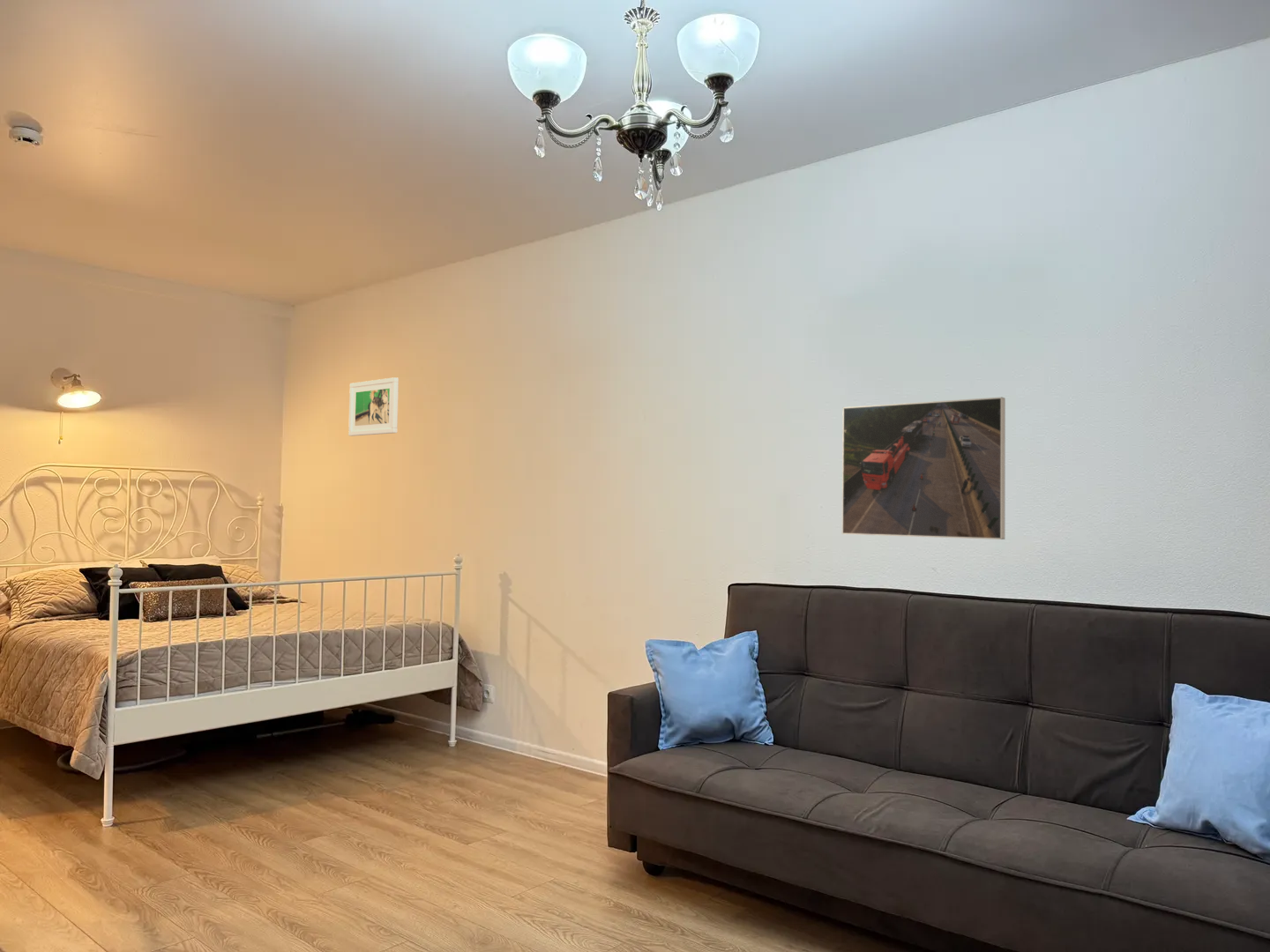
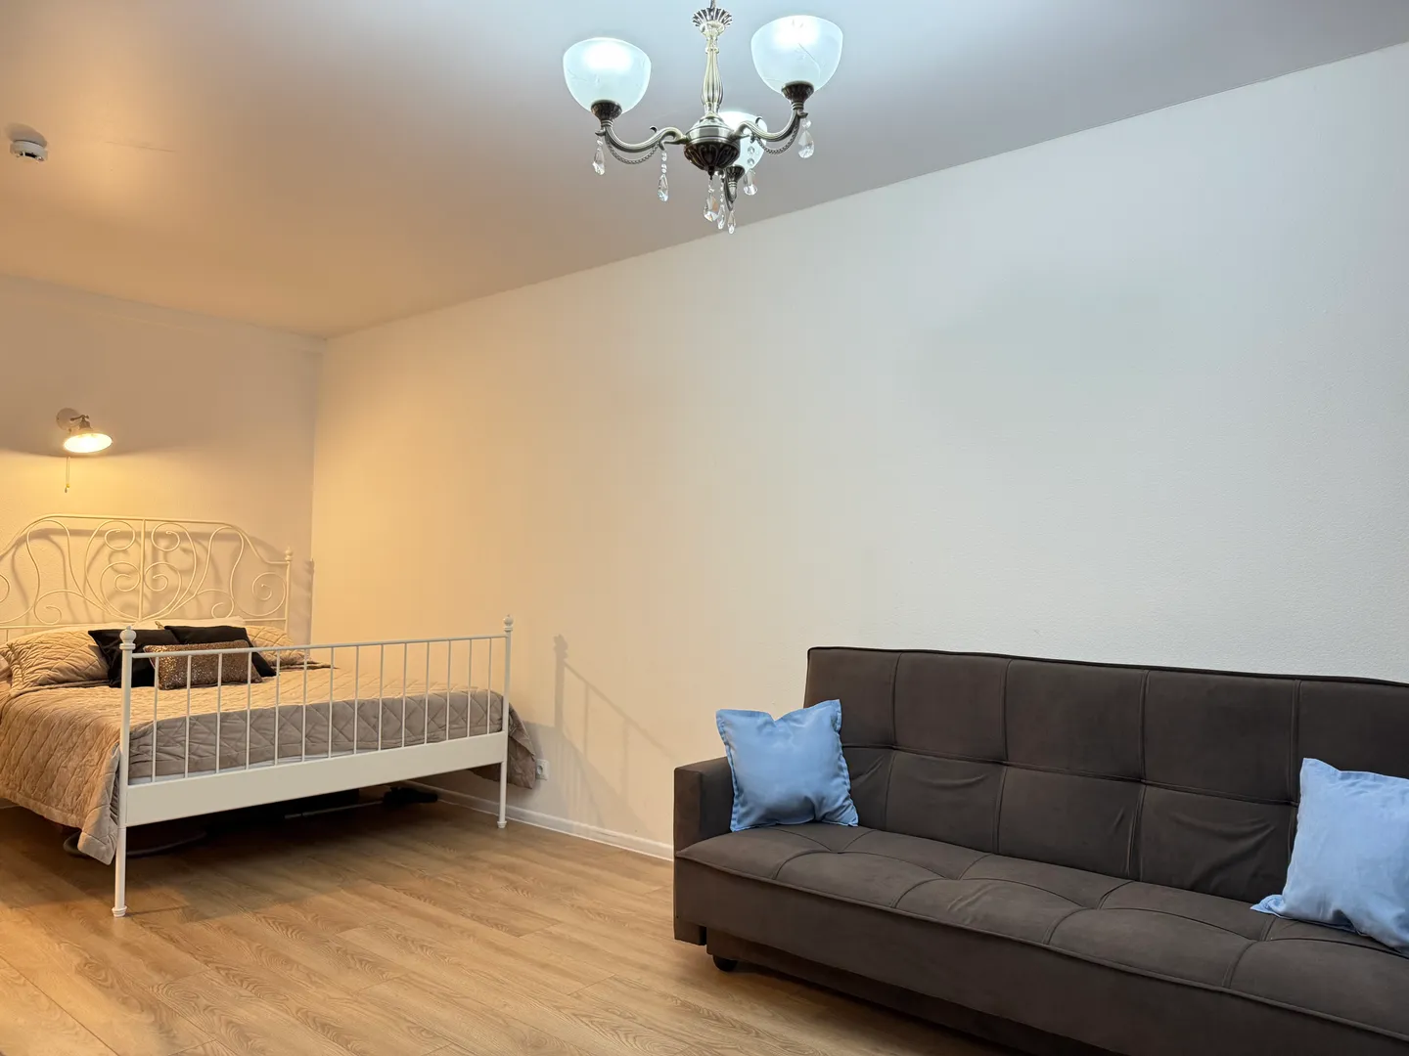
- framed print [841,397,1006,540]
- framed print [347,376,400,437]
